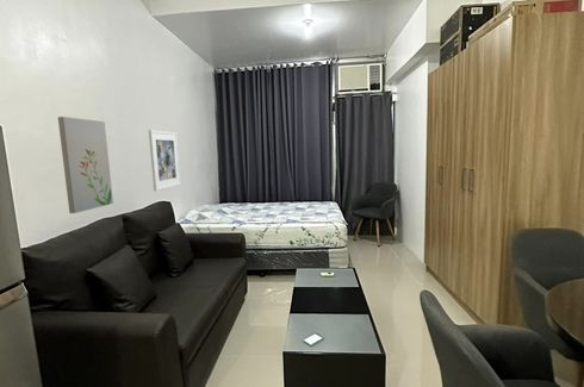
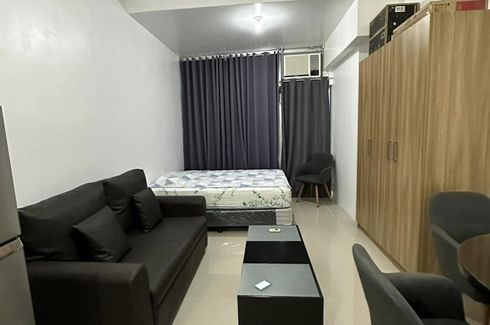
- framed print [148,129,182,192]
- wall art [57,116,114,214]
